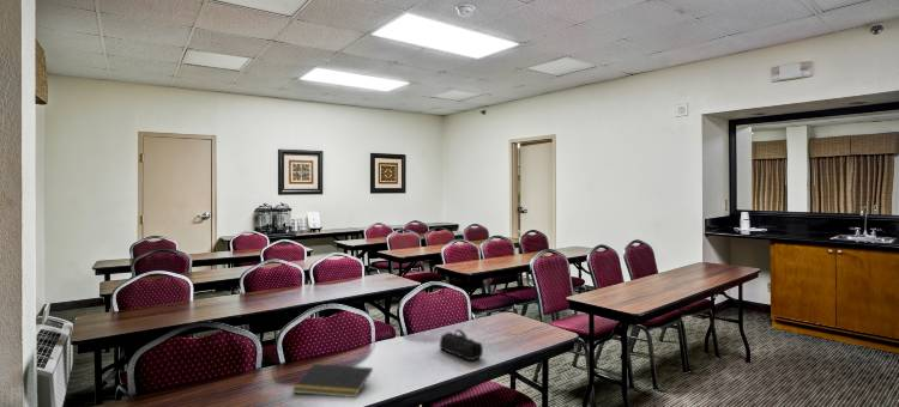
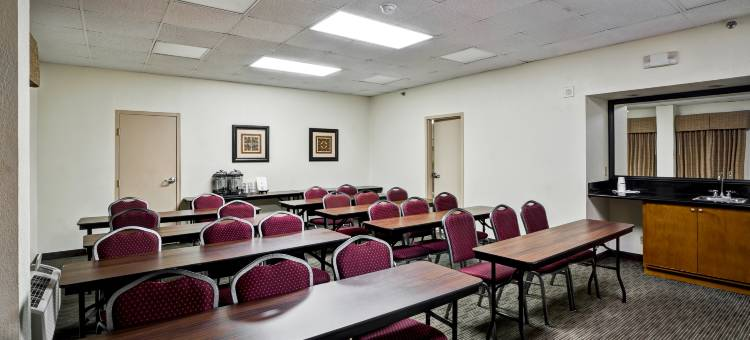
- notepad [291,363,374,399]
- pencil case [439,328,484,362]
